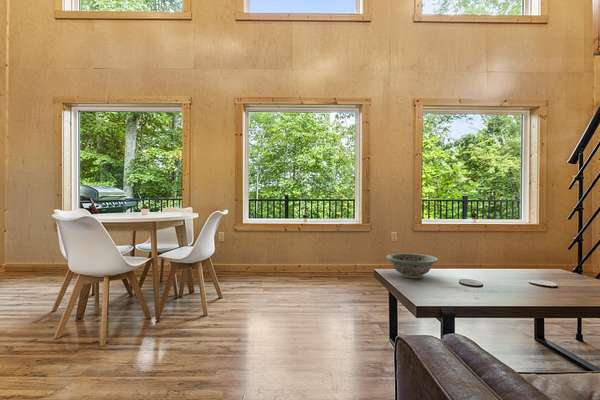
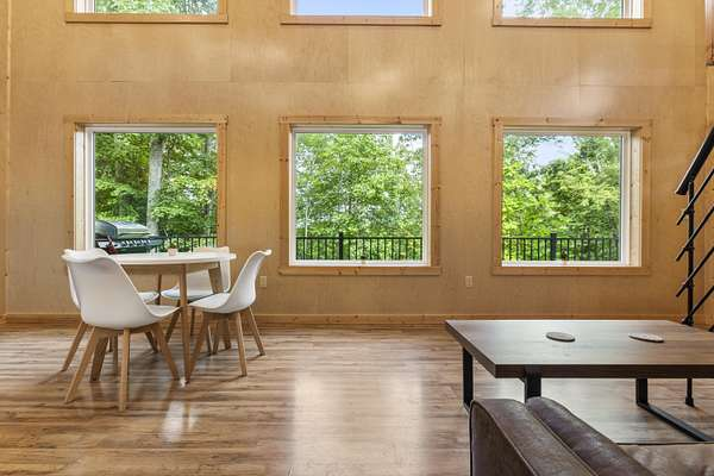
- decorative bowl [386,252,439,279]
